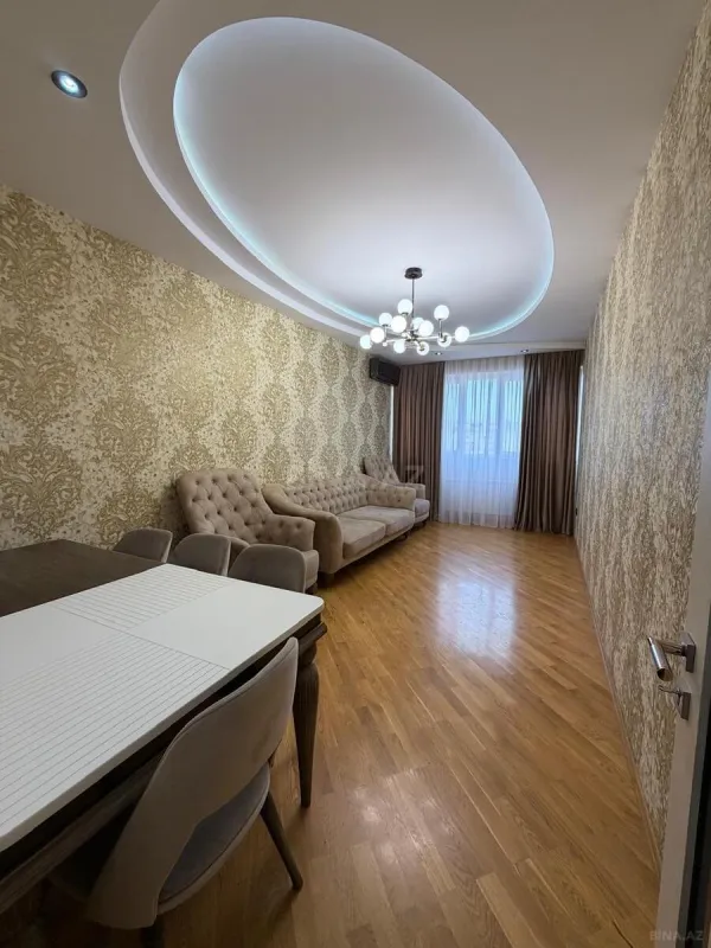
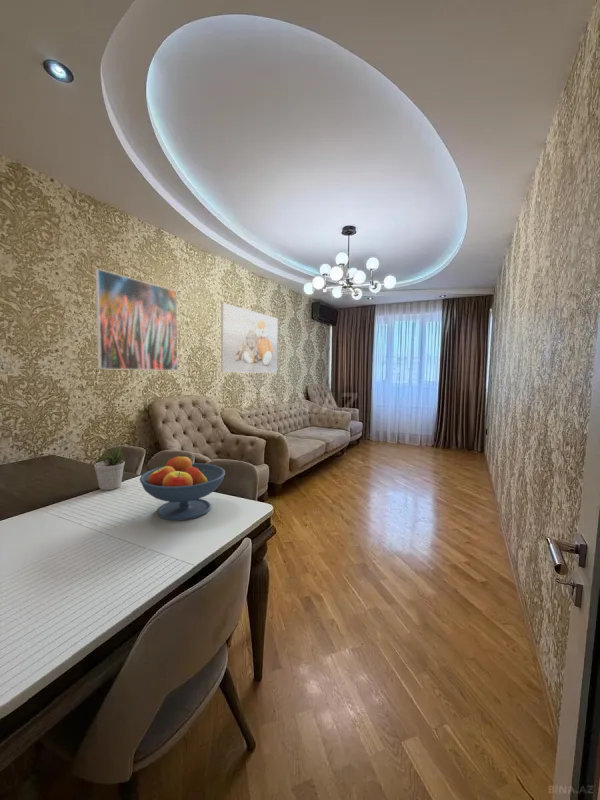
+ potted plant [93,445,128,491]
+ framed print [220,302,279,374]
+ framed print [94,268,179,371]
+ fruit bowl [139,454,226,521]
